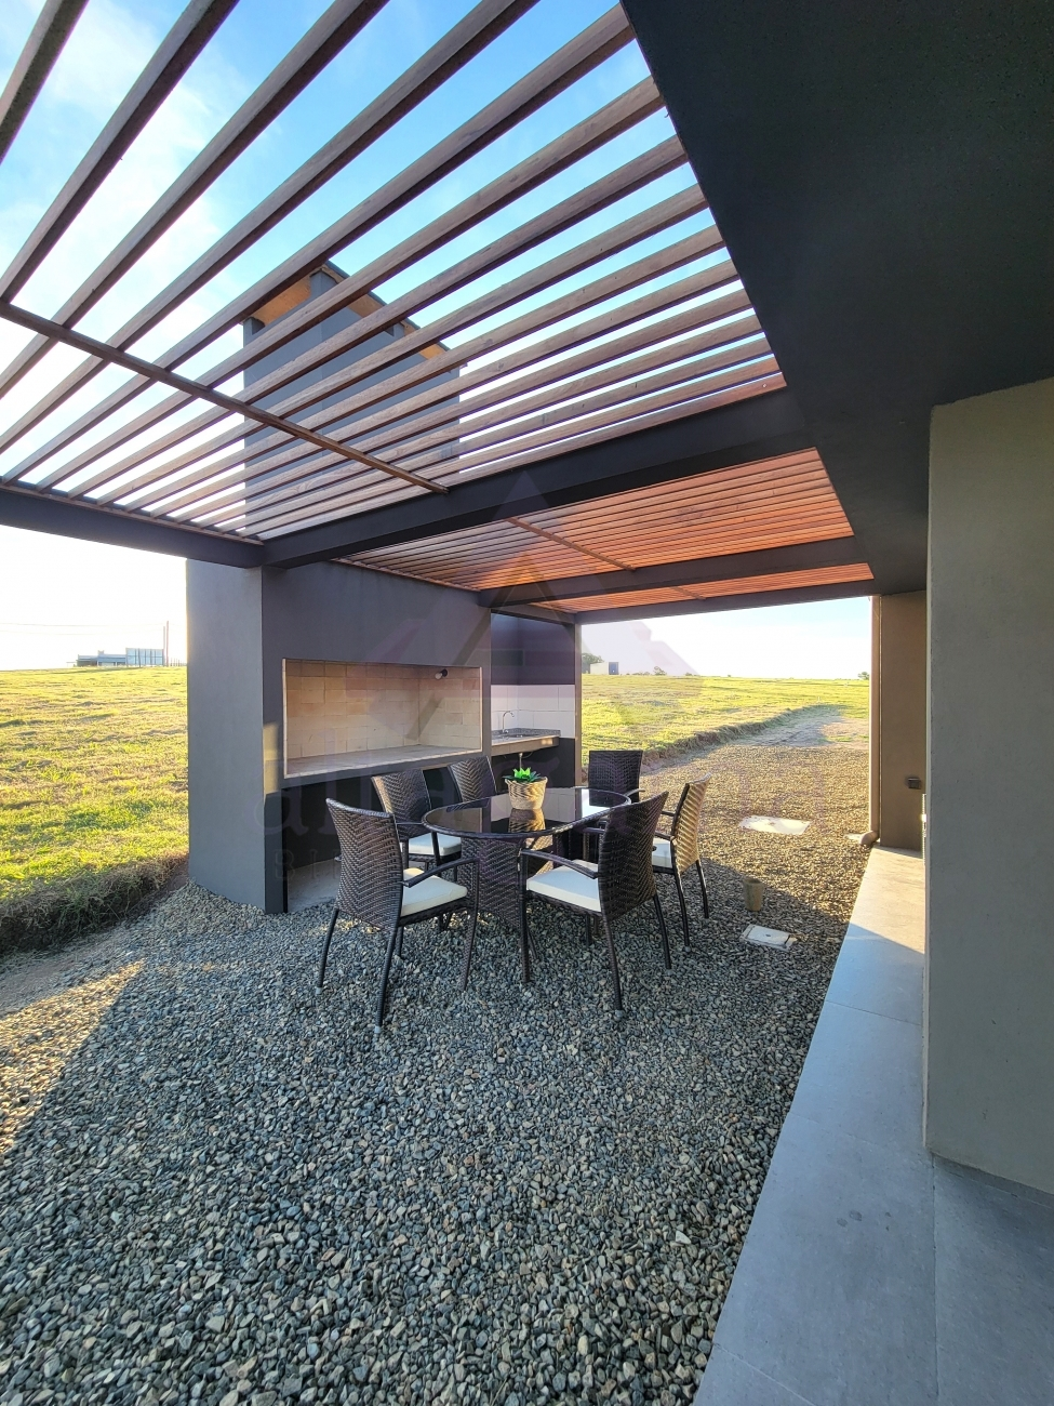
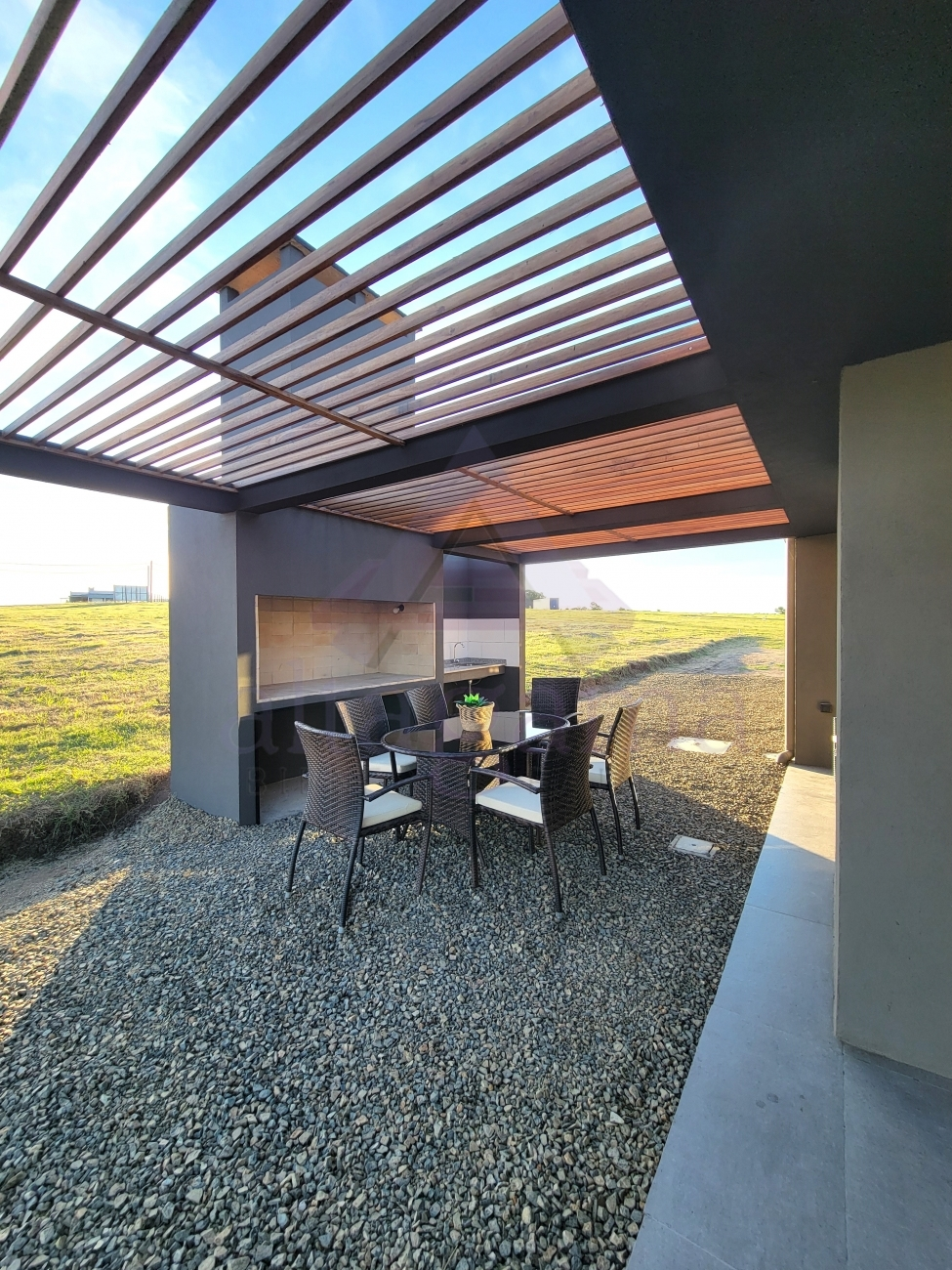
- plant pot [742,877,764,912]
